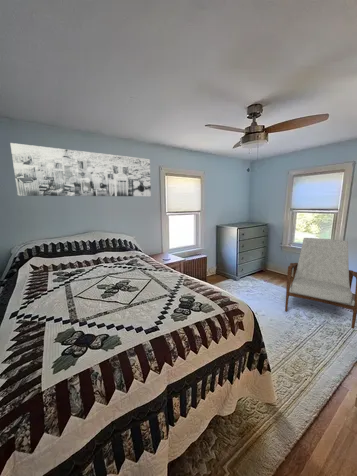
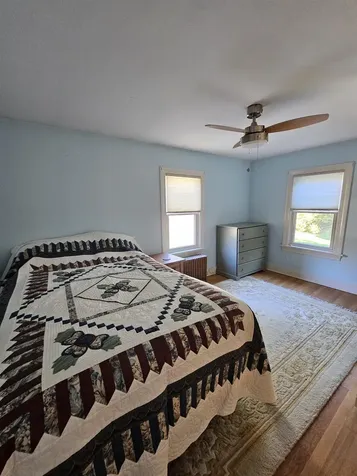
- armchair [284,237,357,330]
- wall art [9,142,152,197]
